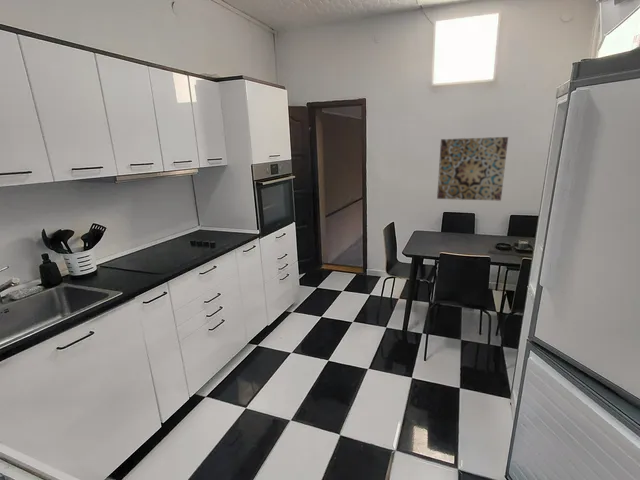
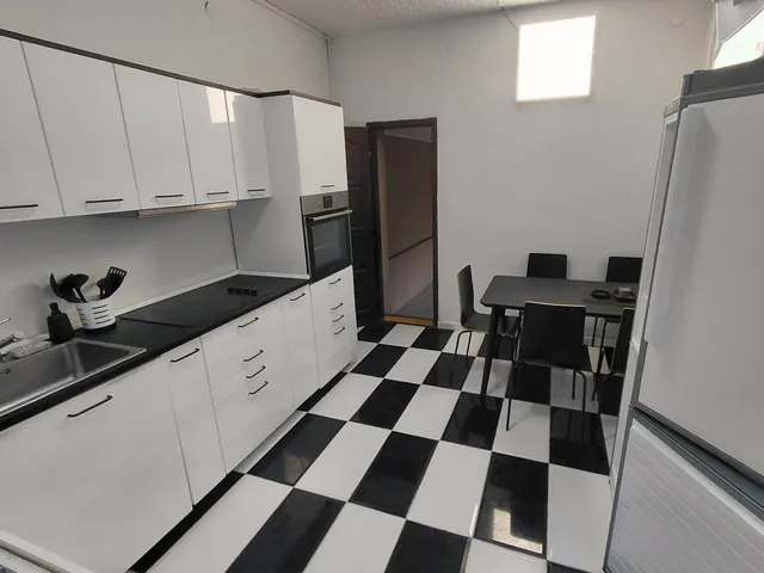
- wall art [436,136,509,202]
